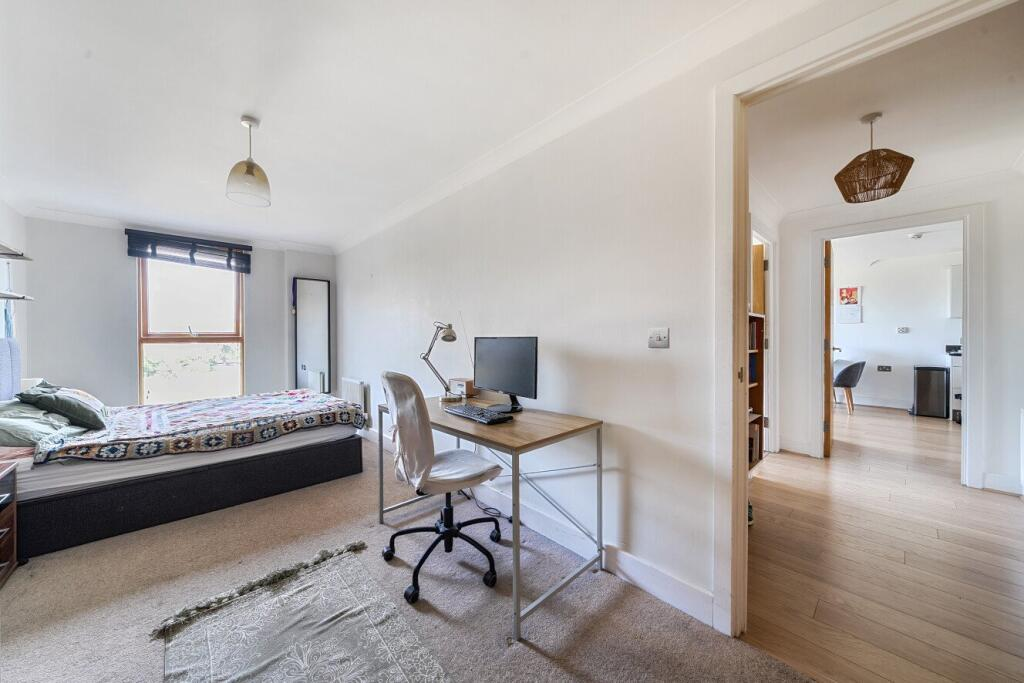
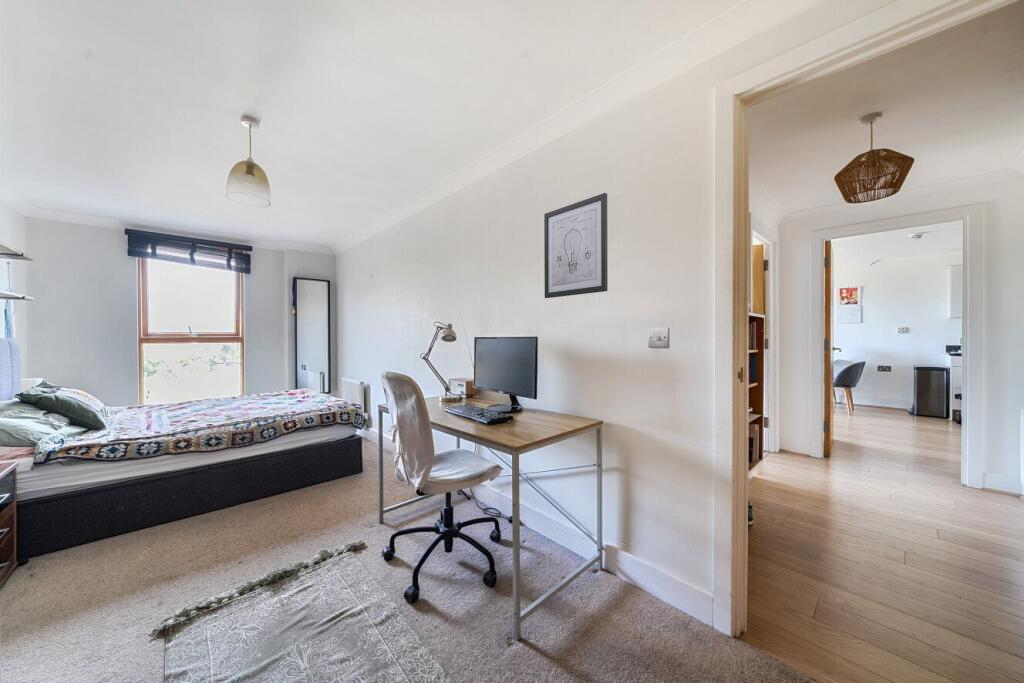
+ wall art [543,192,609,299]
